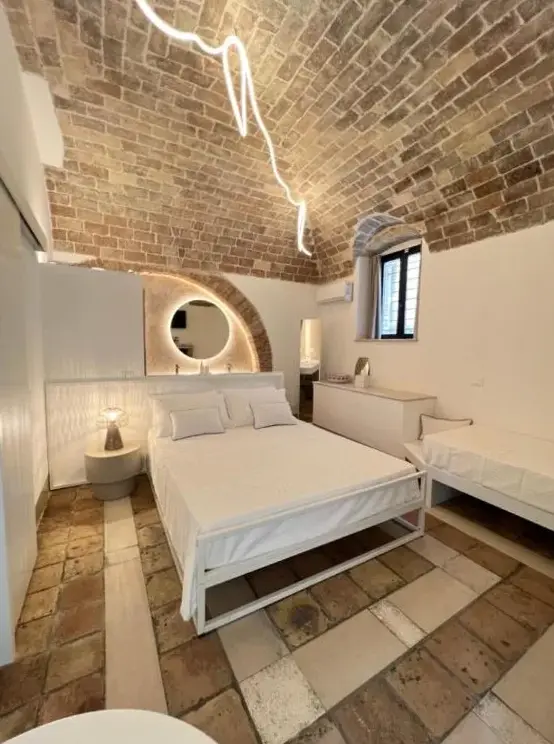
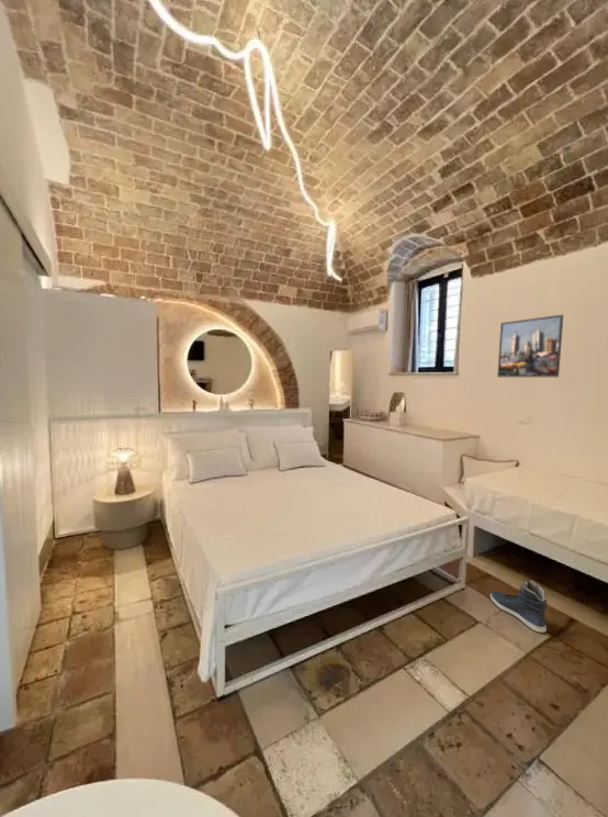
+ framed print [496,314,564,378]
+ sneaker [489,579,548,634]
